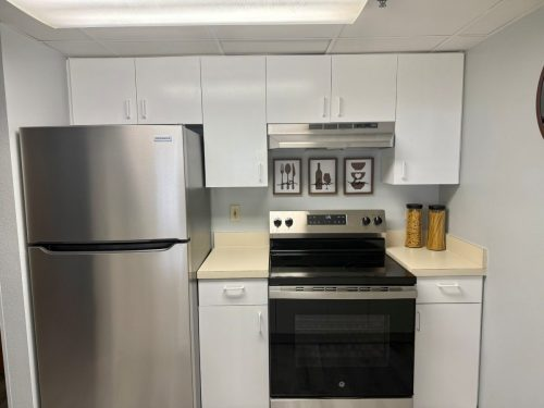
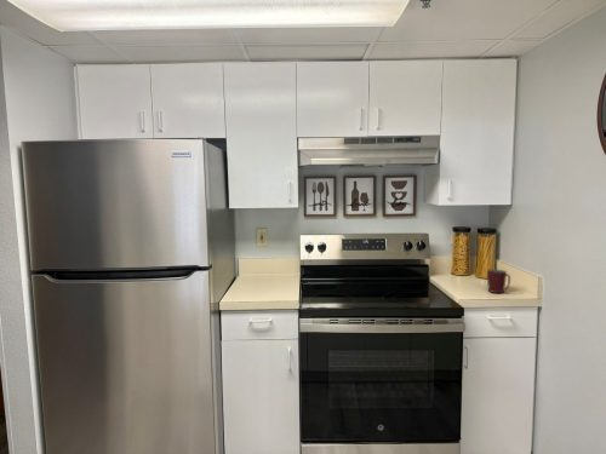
+ mug [486,268,511,294]
